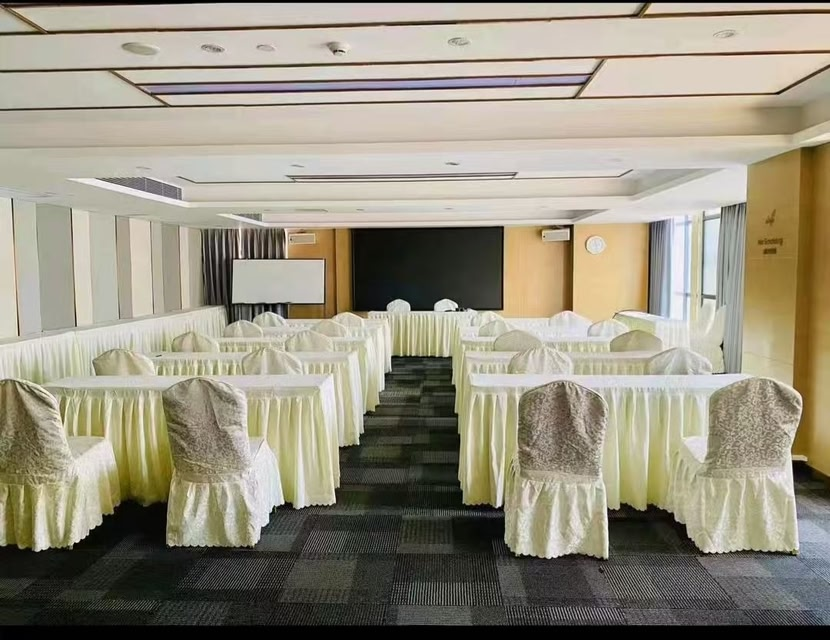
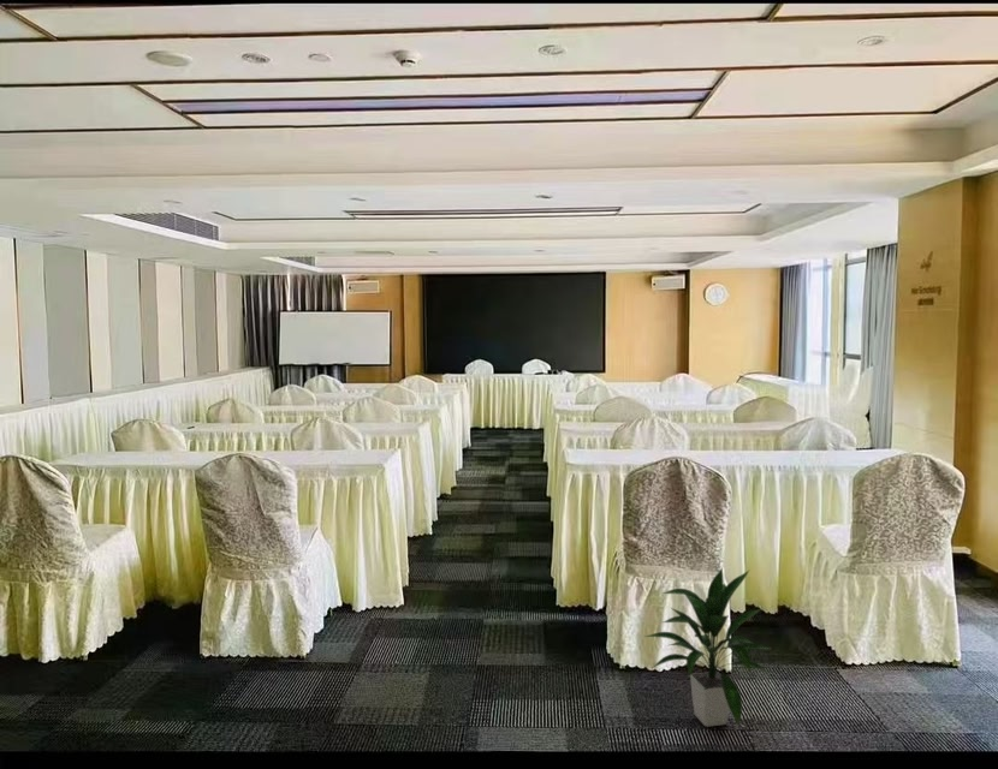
+ indoor plant [643,566,771,728]
